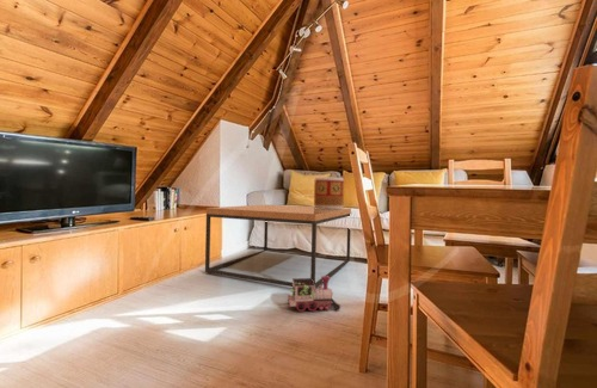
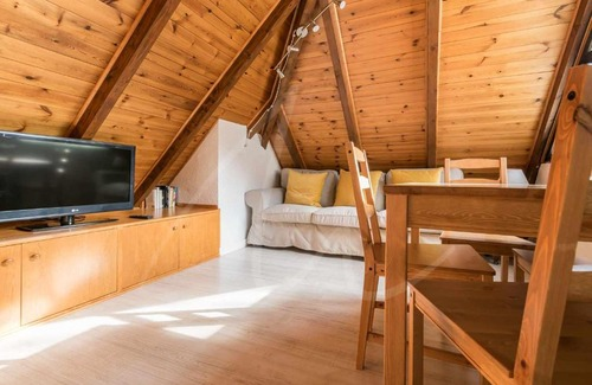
- decorative container [313,175,345,209]
- toy train [284,275,341,313]
- coffee table [204,203,352,289]
